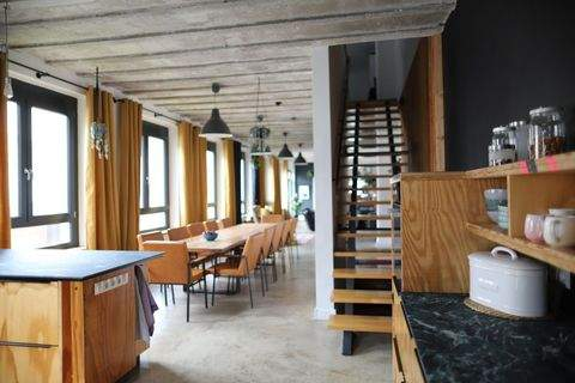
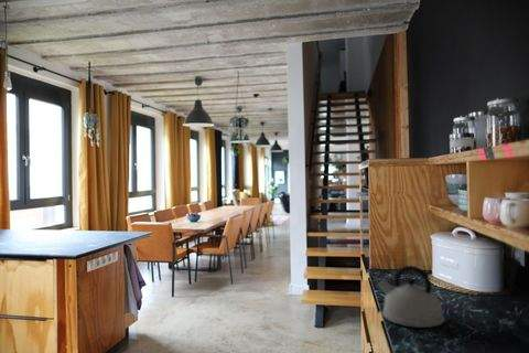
+ kettle [376,265,446,329]
